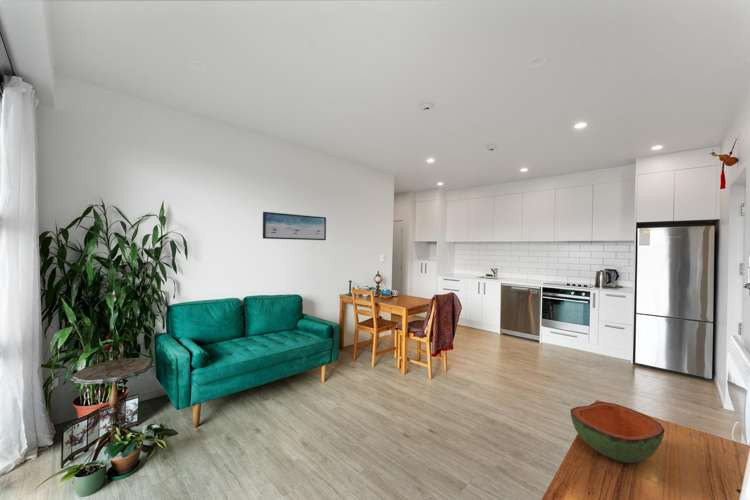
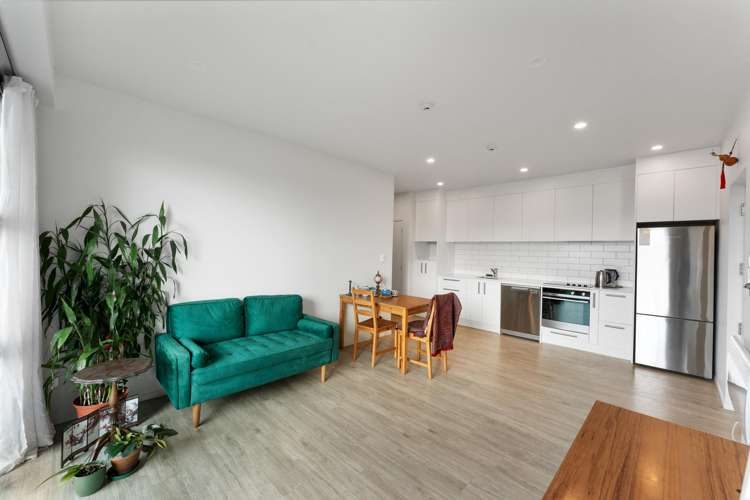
- bowl [569,401,666,464]
- wall art [262,211,327,241]
